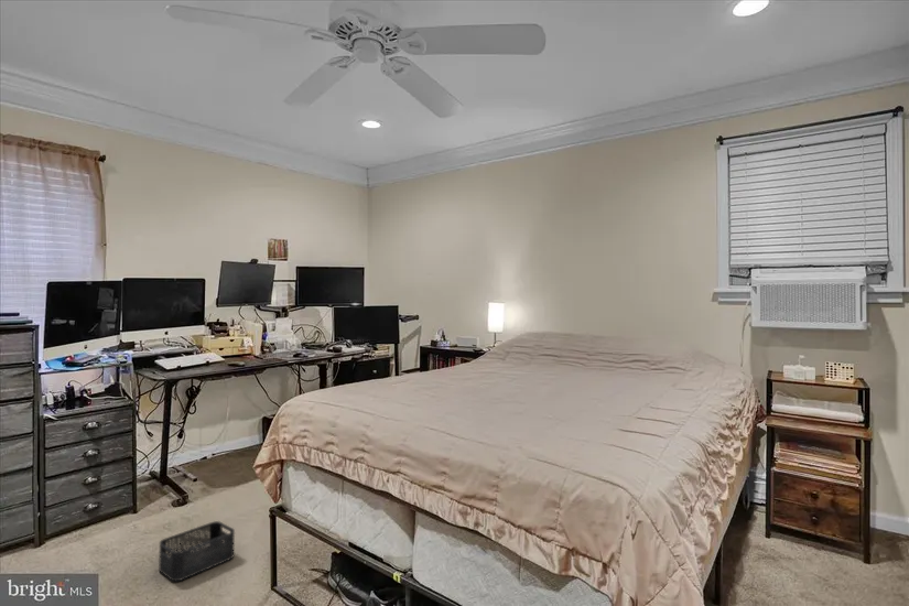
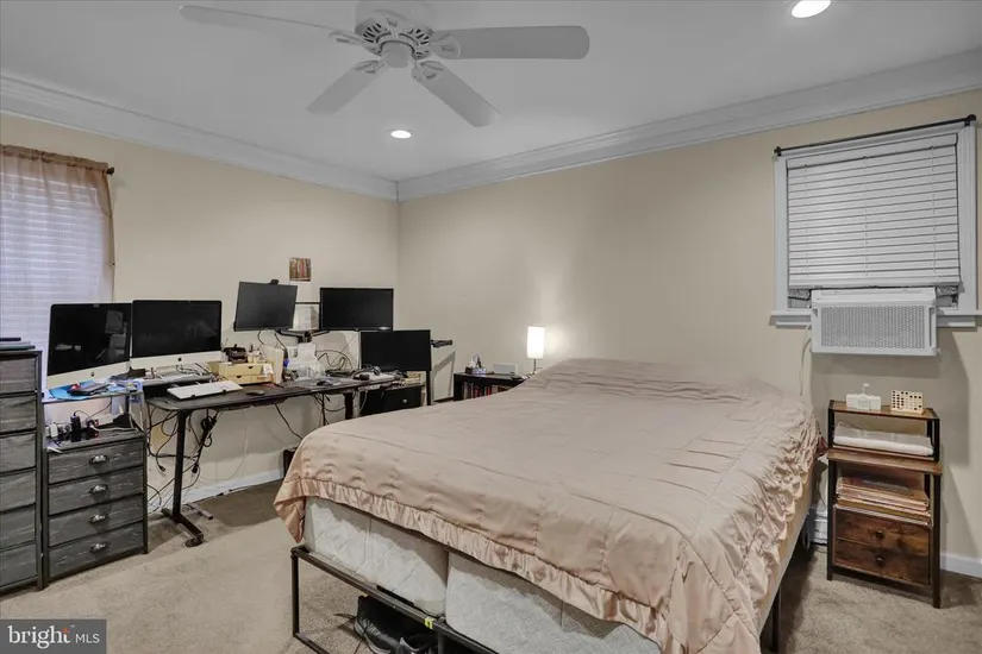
- storage bin [158,520,236,582]
